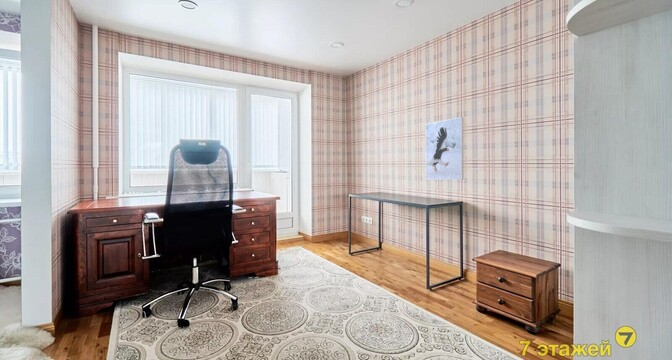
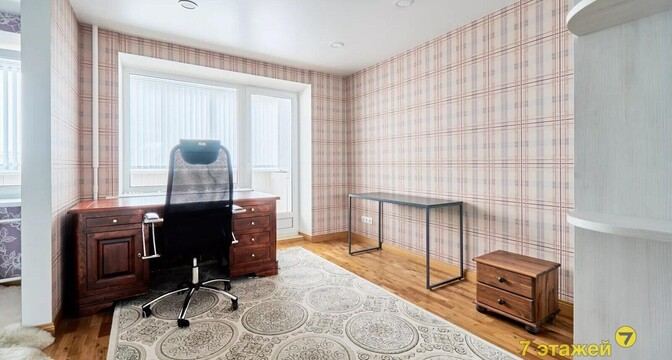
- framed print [425,116,464,181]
